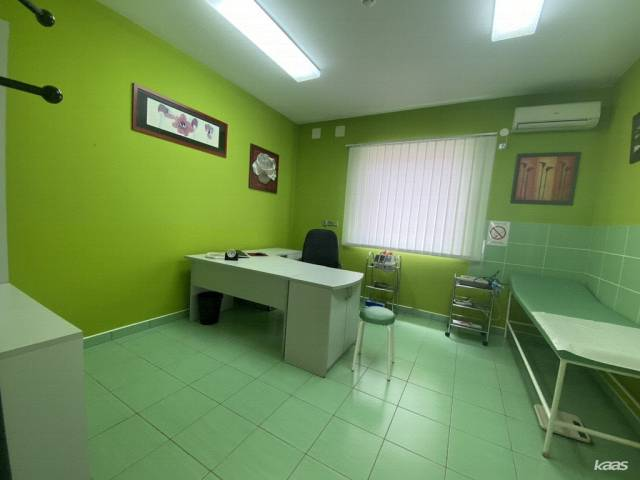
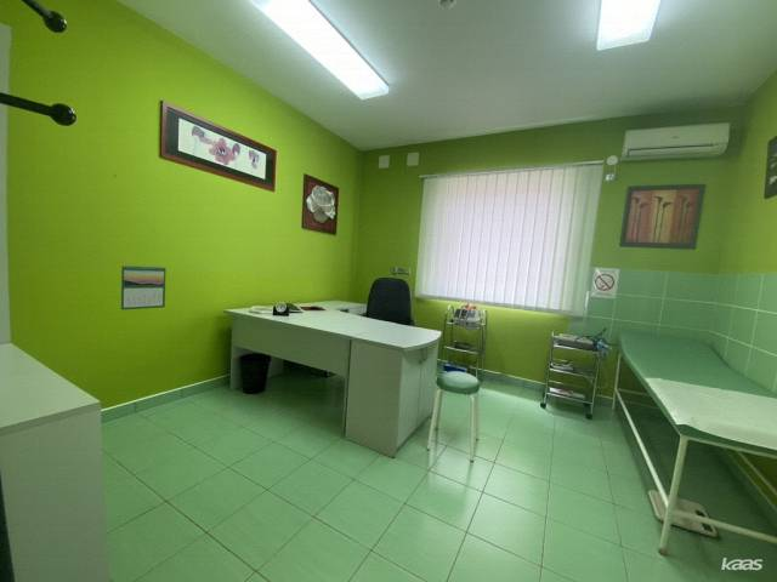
+ calendar [120,264,168,312]
